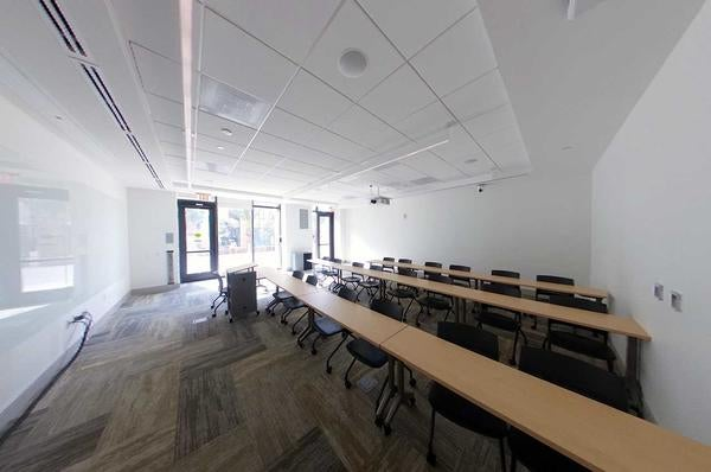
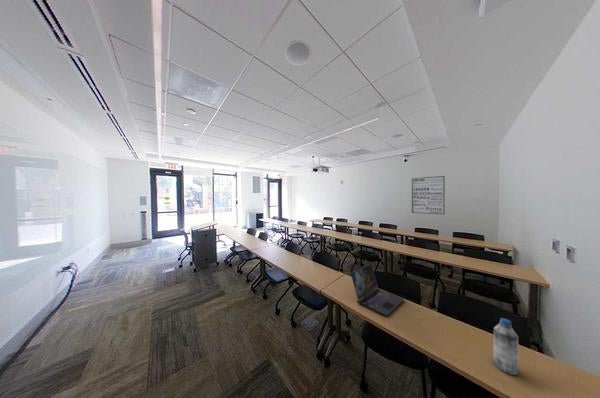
+ laptop [350,262,405,317]
+ wall art [411,175,446,215]
+ water bottle [492,317,520,376]
